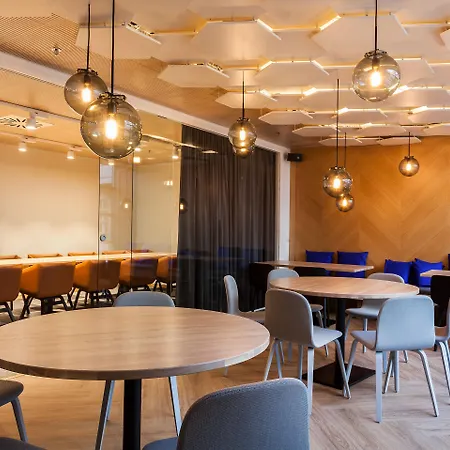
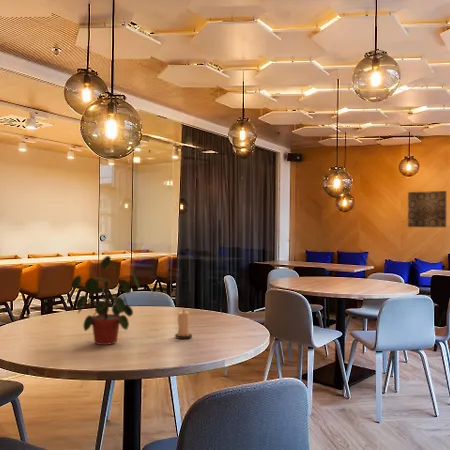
+ wall art [407,190,448,228]
+ candle [174,309,193,340]
+ potted plant [66,255,140,346]
